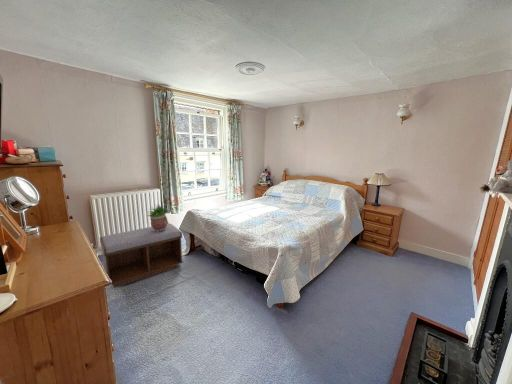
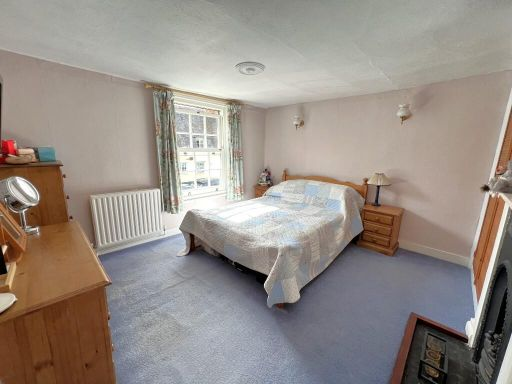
- bench [99,223,184,289]
- potted plant [146,202,170,232]
